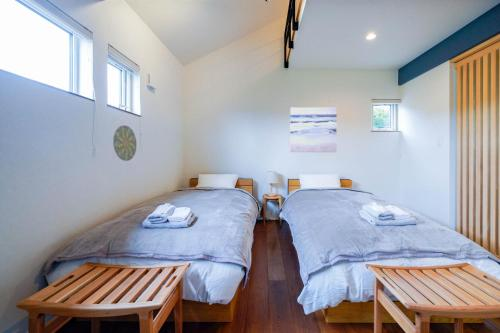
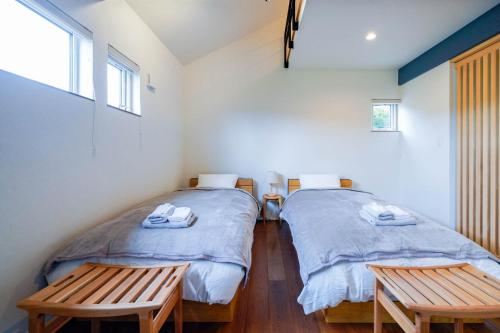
- decorative plate [112,124,138,162]
- wall art [289,106,338,153]
